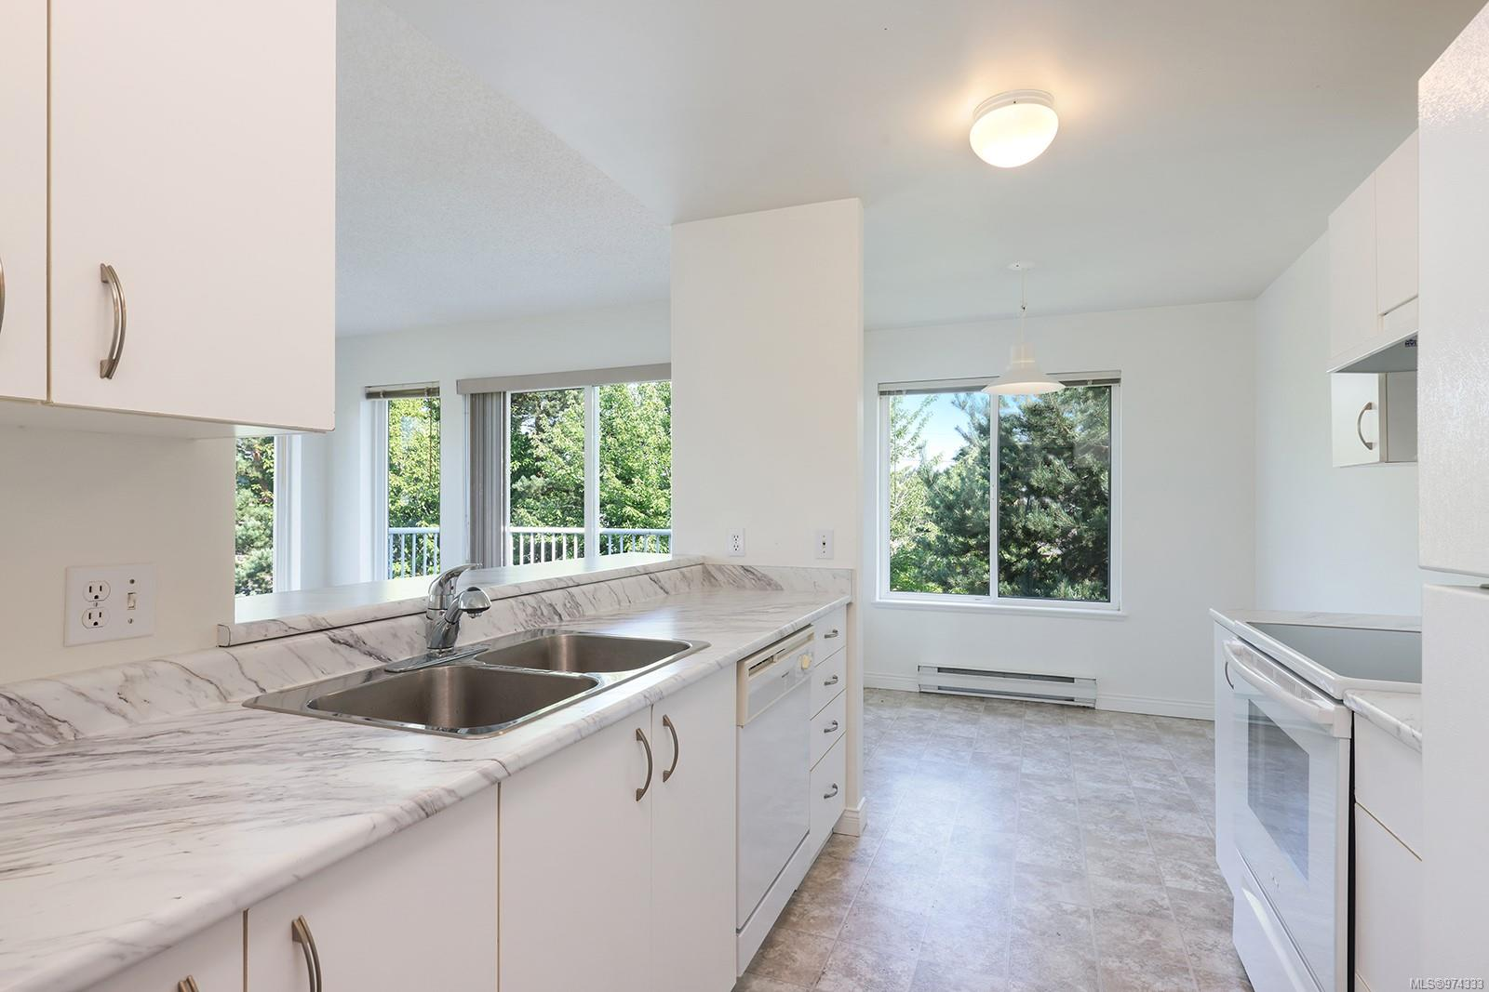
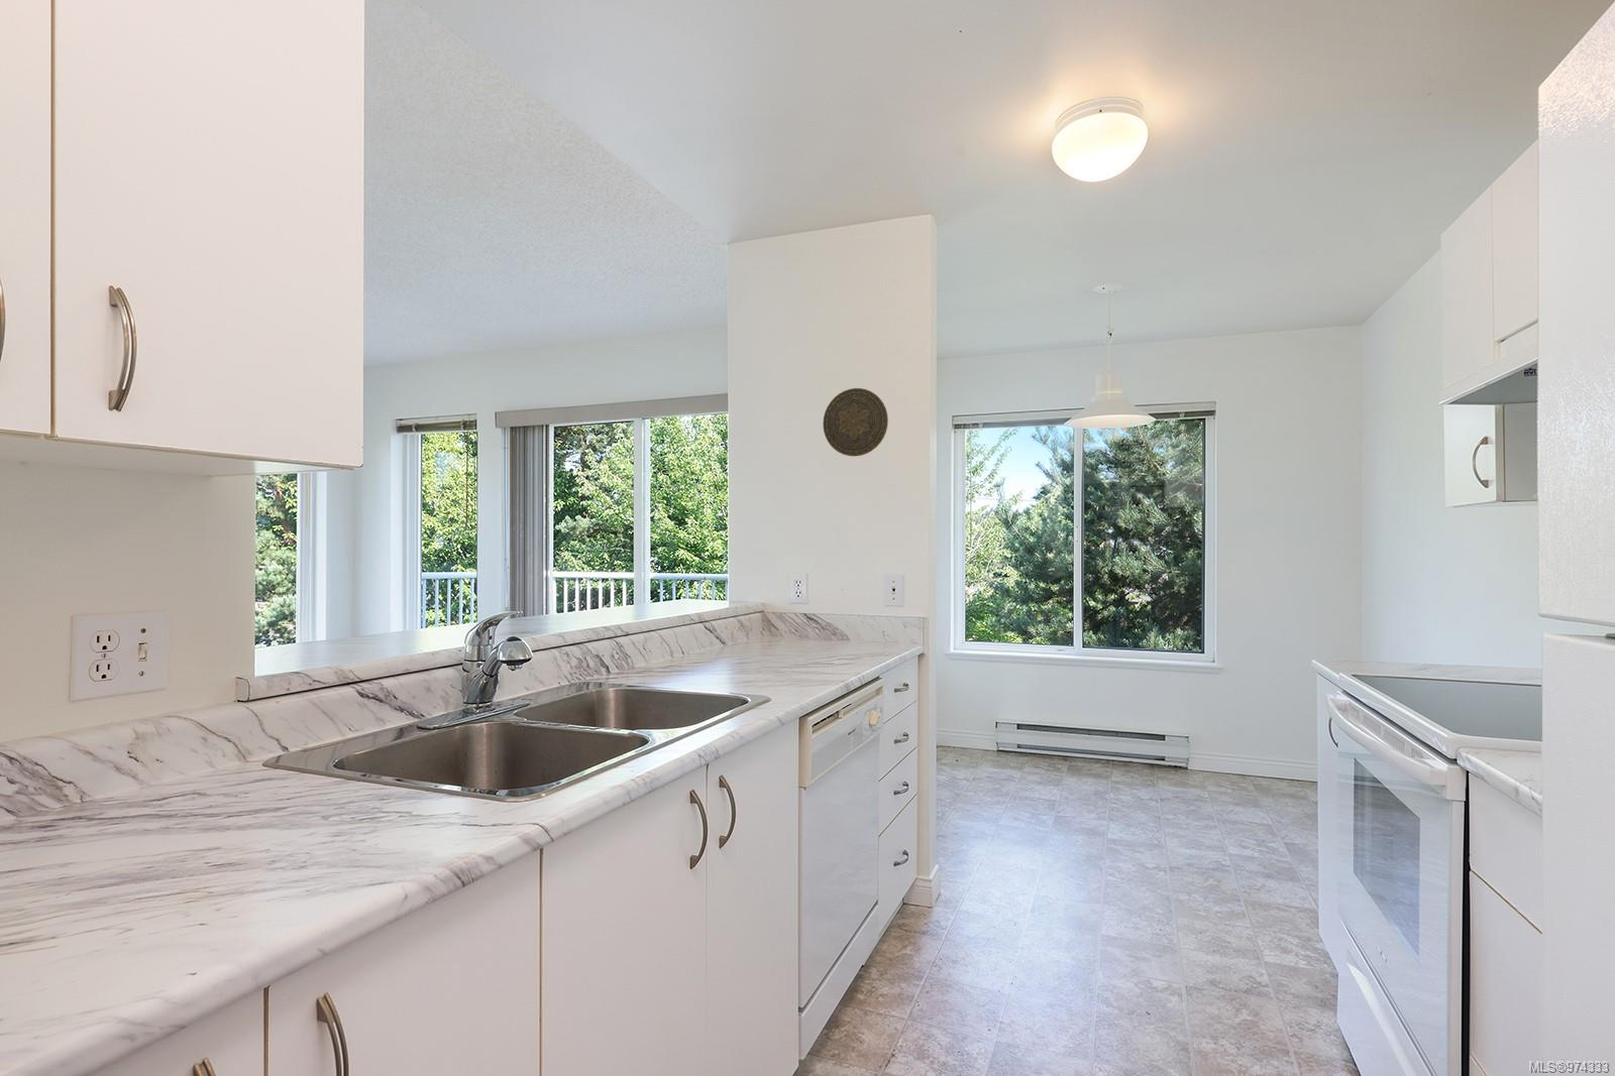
+ decorative plate [822,387,889,456]
